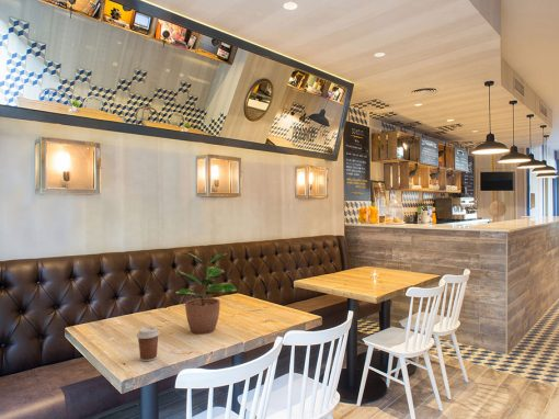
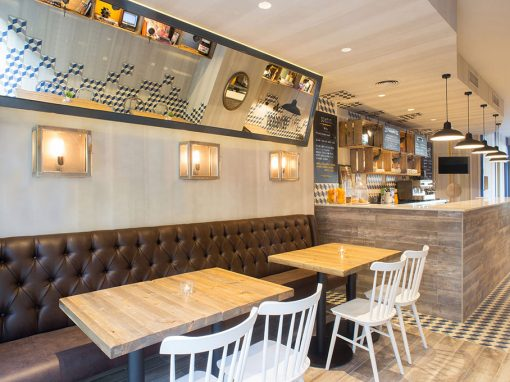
- coffee cup [136,326,161,362]
- potted plant [174,251,239,335]
